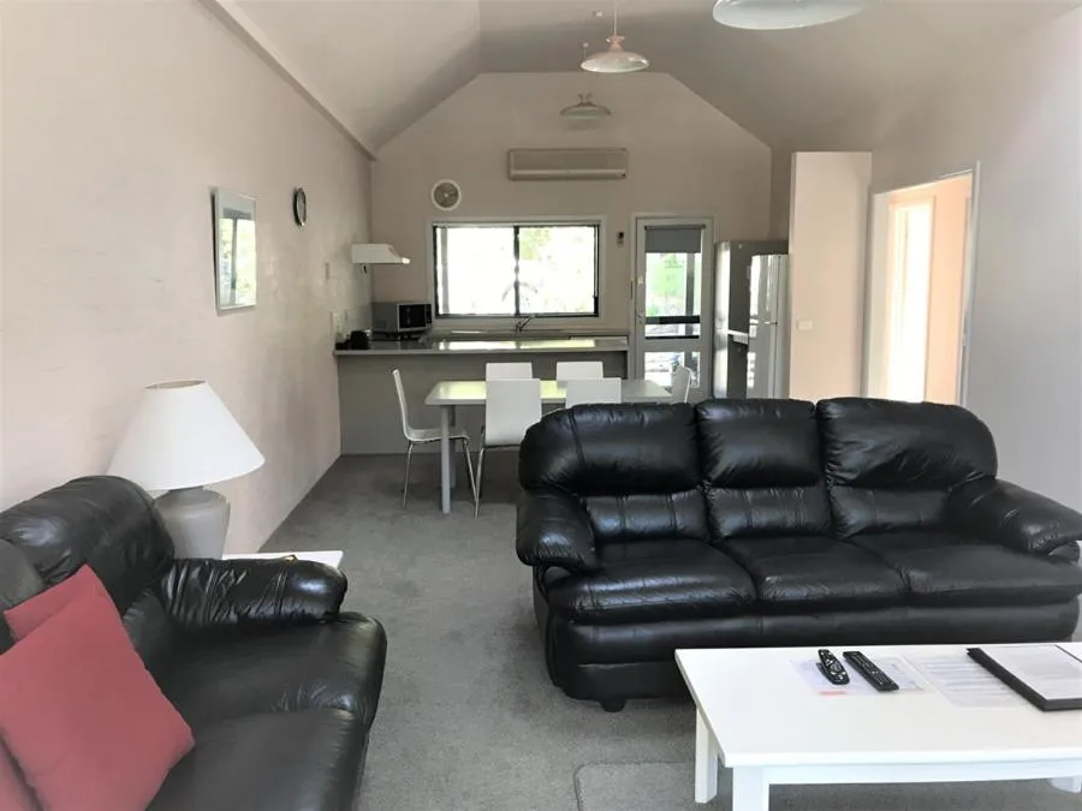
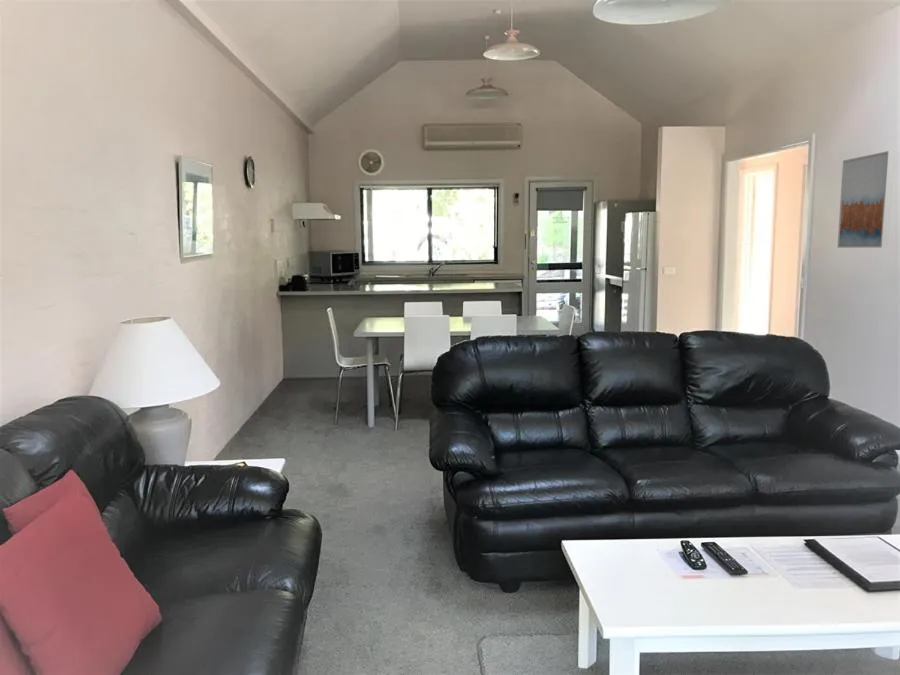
+ wall art [836,150,896,249]
